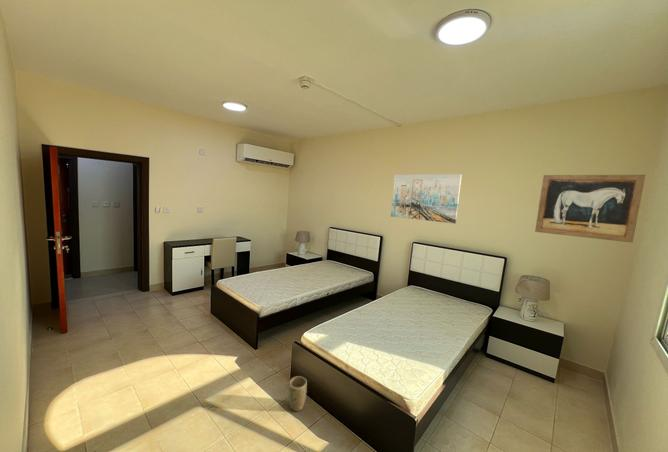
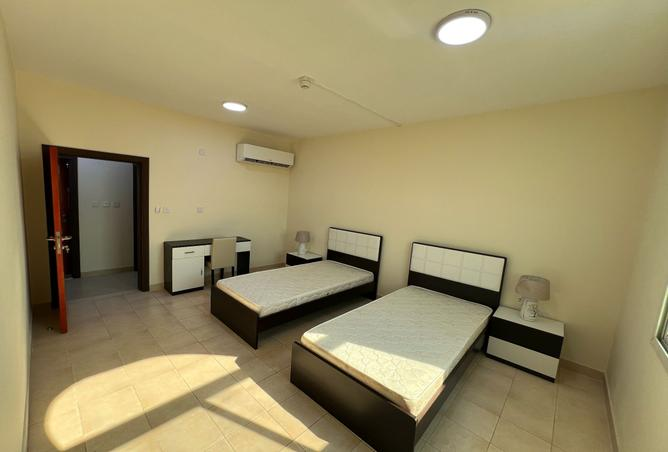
- wall art [534,174,646,244]
- plant pot [288,375,308,412]
- wall art [390,173,463,225]
